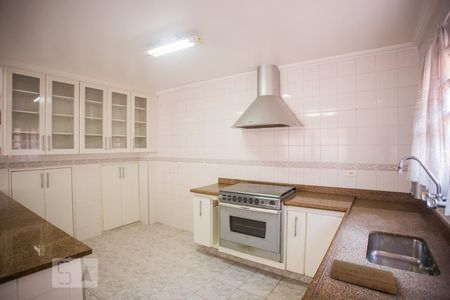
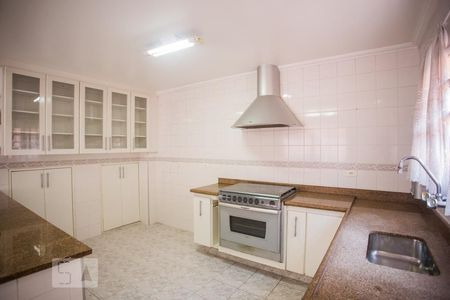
- cutting board [329,258,398,295]
